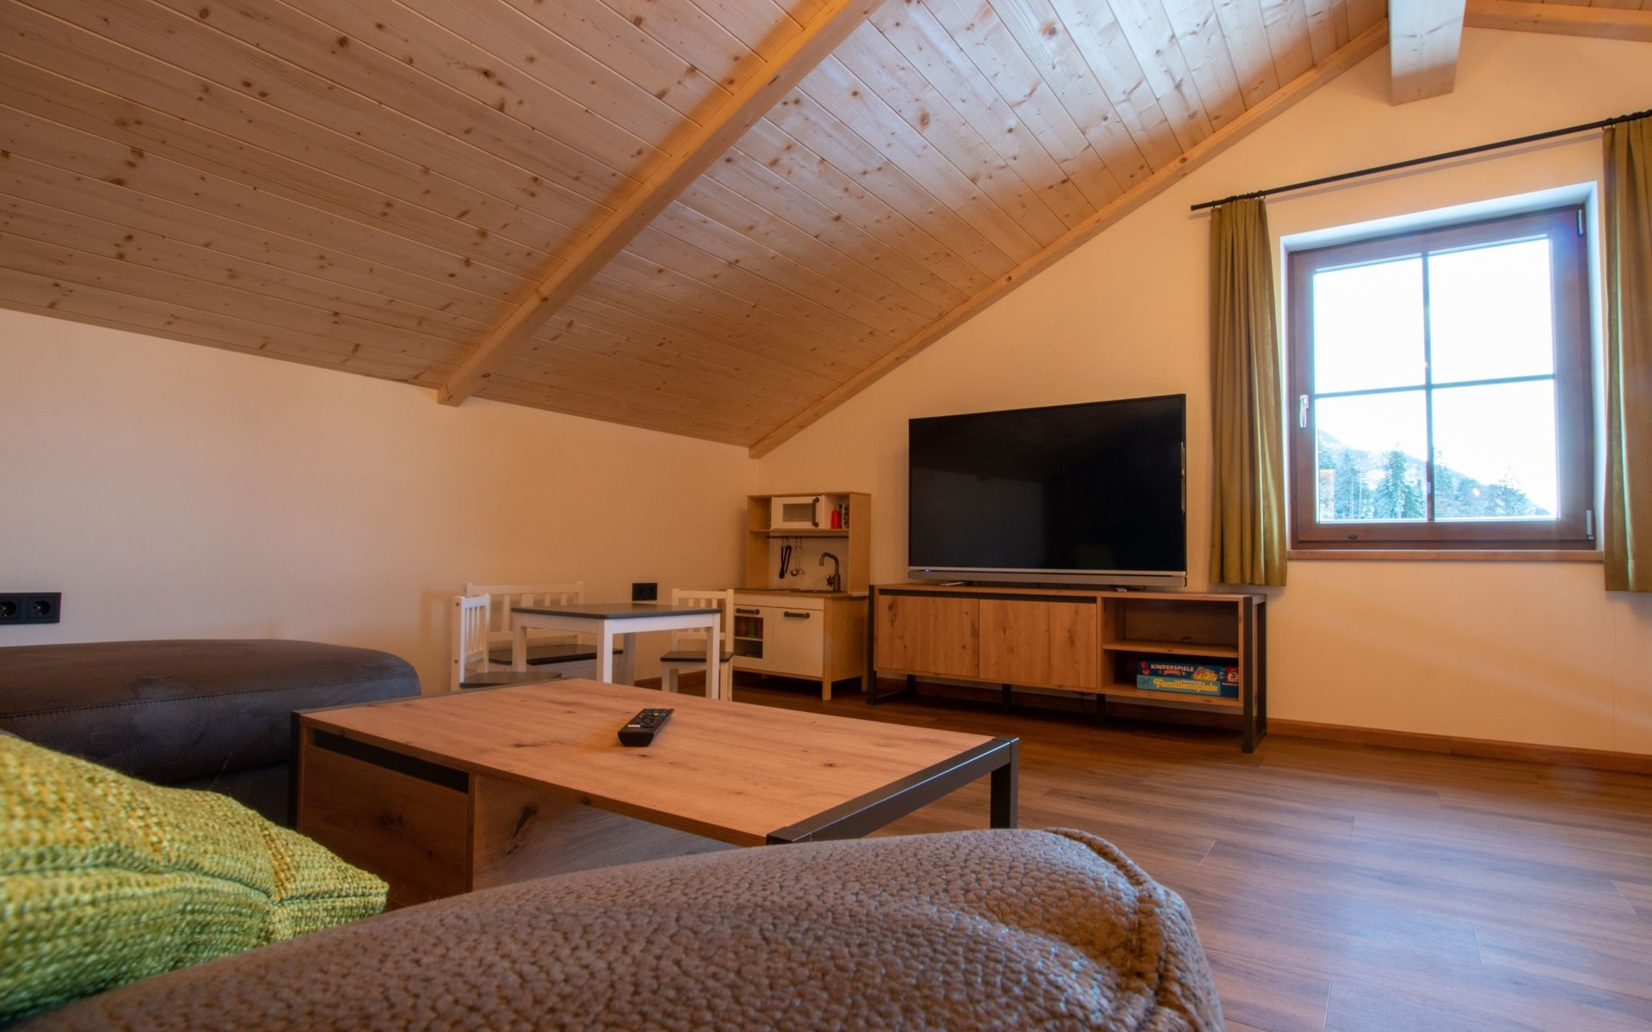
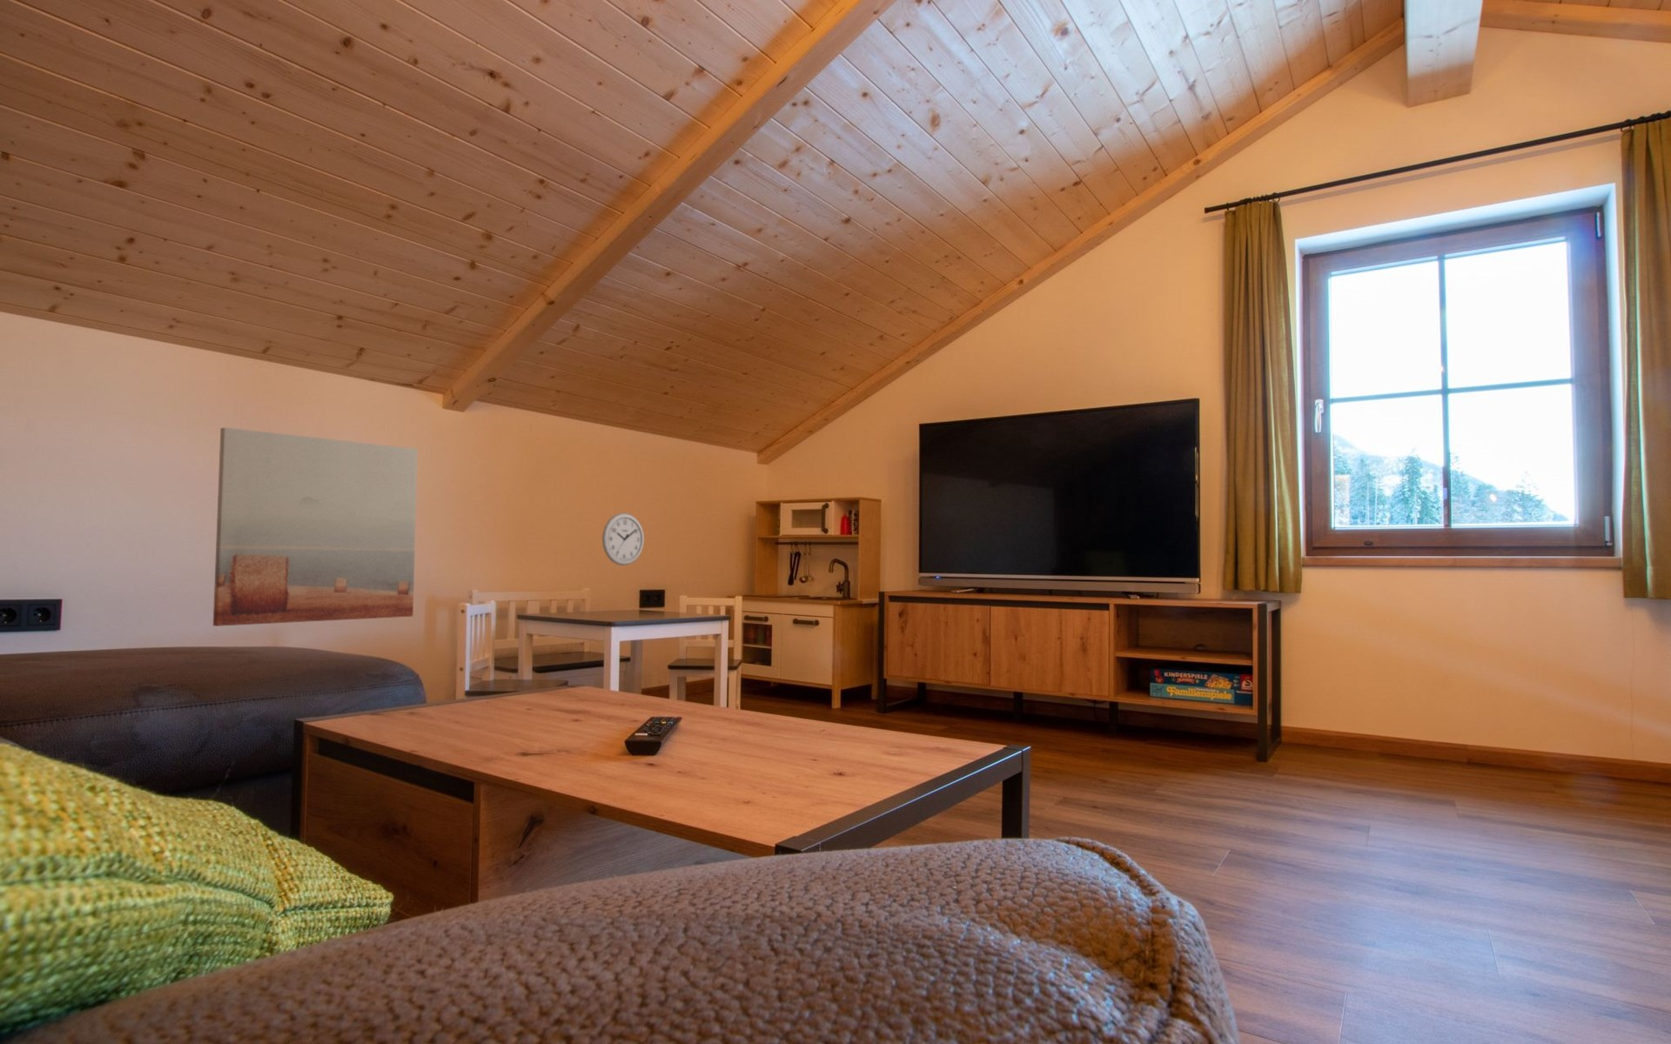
+ wall art [213,427,419,628]
+ wall clock [602,512,645,567]
